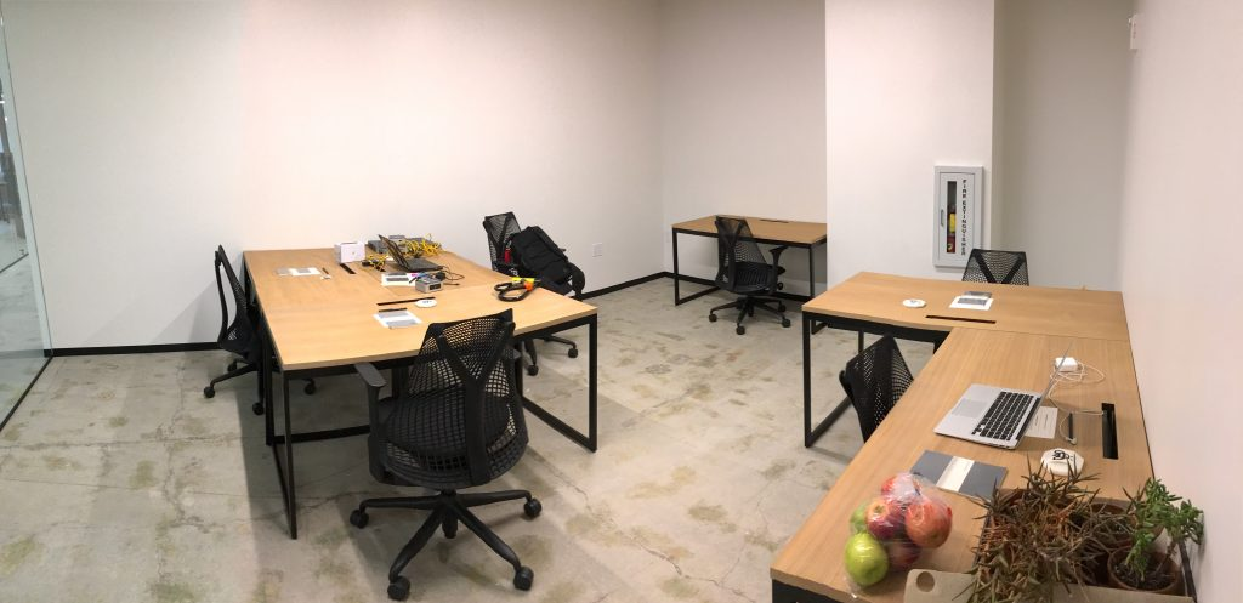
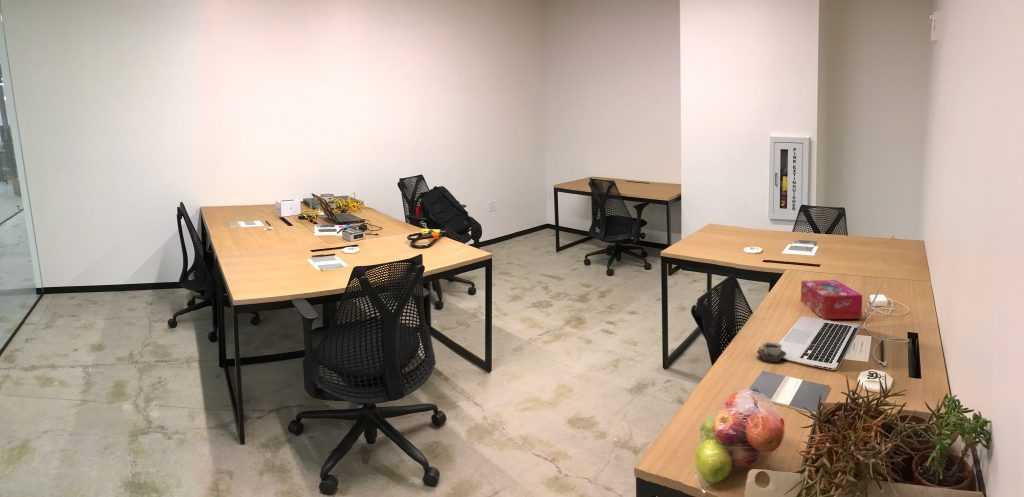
+ tissue box [800,279,863,320]
+ cup [756,341,787,363]
